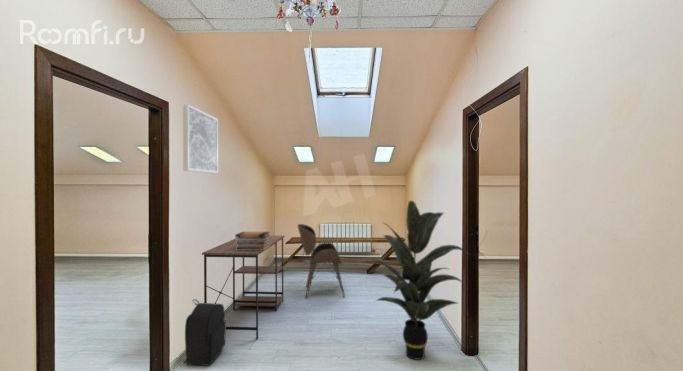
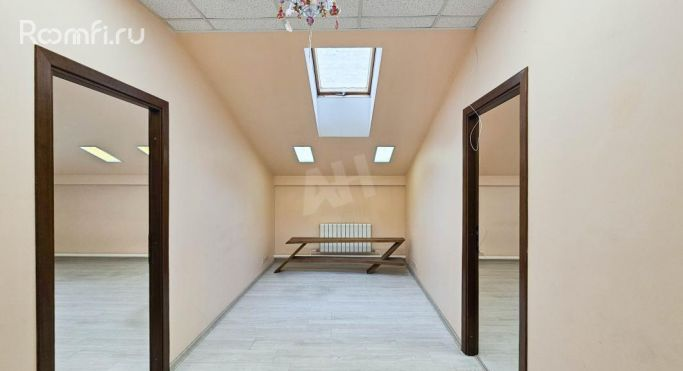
- desk [201,235,285,341]
- backpack [182,298,227,367]
- book stack [234,231,271,251]
- wall art [182,103,219,174]
- indoor plant [372,199,471,361]
- chair [296,223,346,300]
